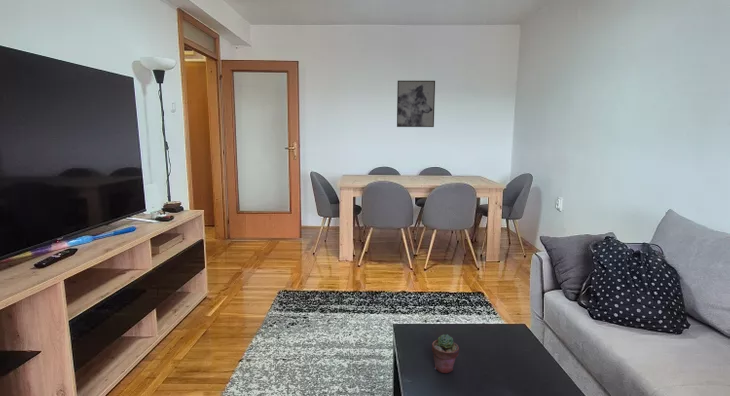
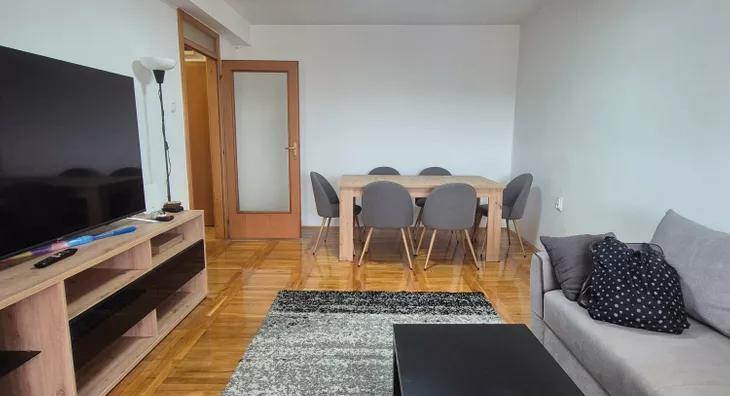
- potted succulent [431,333,460,374]
- wall art [396,80,436,128]
